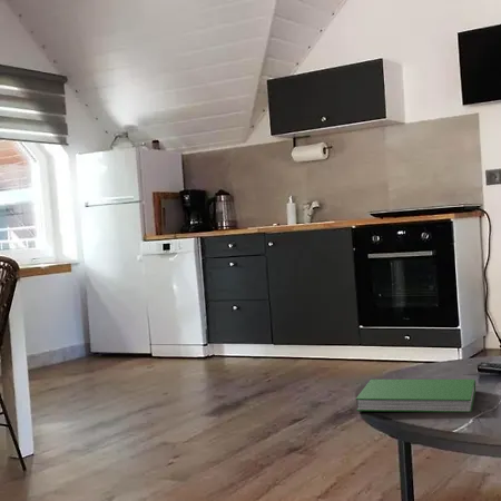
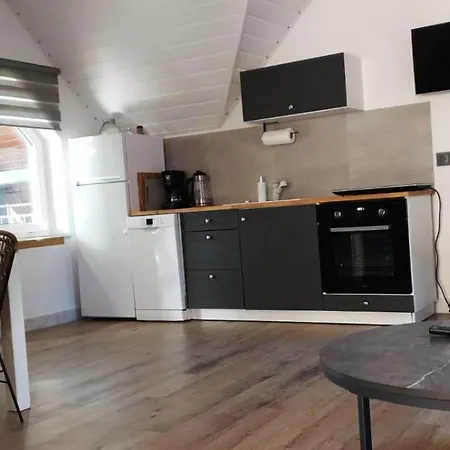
- hardcover book [355,379,477,413]
